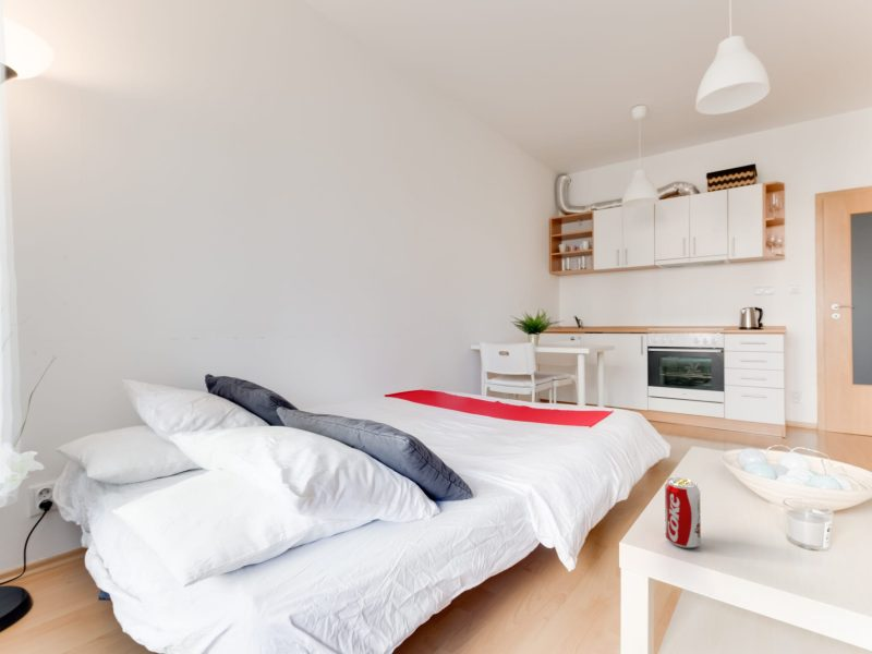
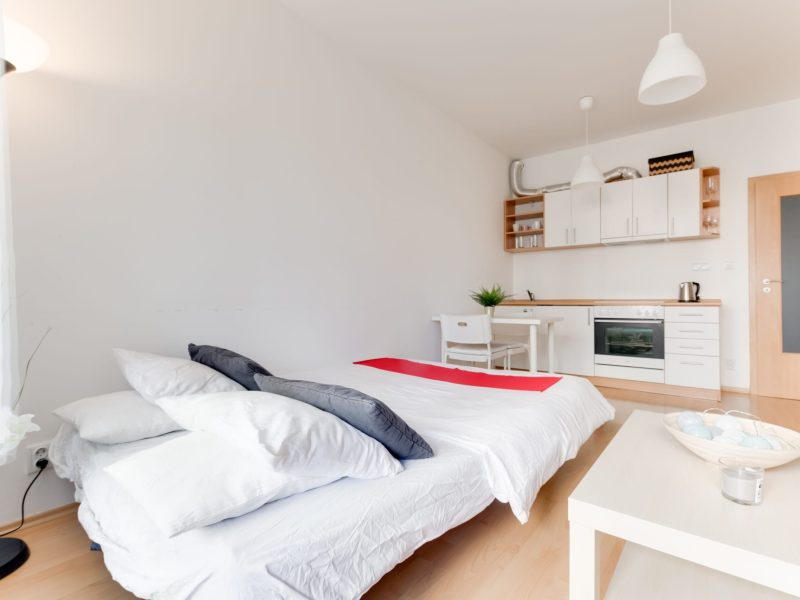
- beverage can [664,476,702,549]
